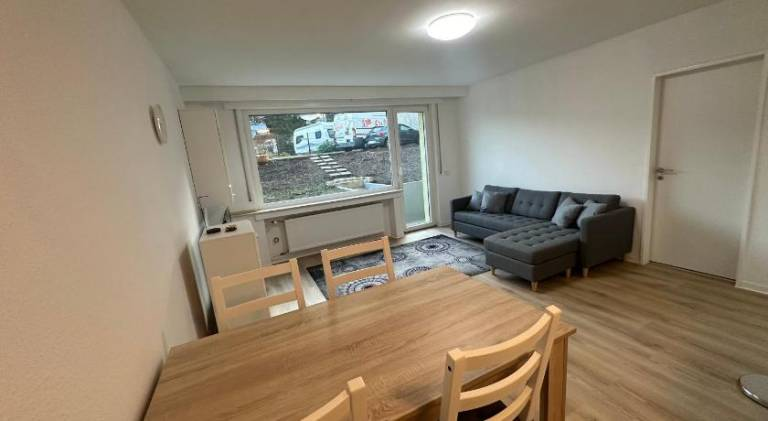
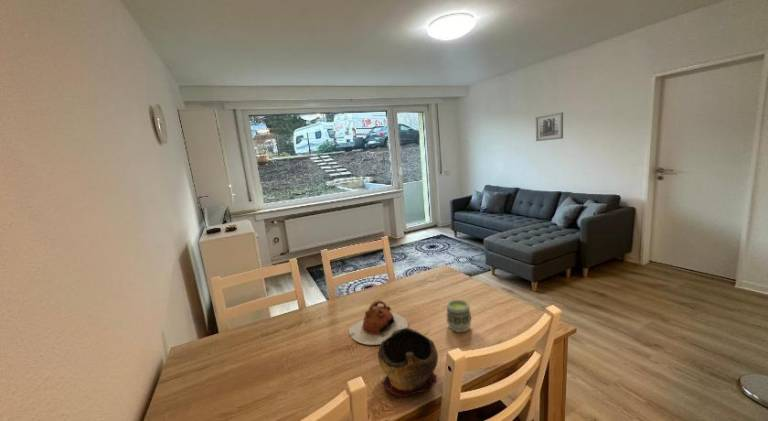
+ teapot [348,299,409,346]
+ decorative bowl [377,327,439,398]
+ cup [446,299,473,334]
+ wall art [535,111,564,142]
